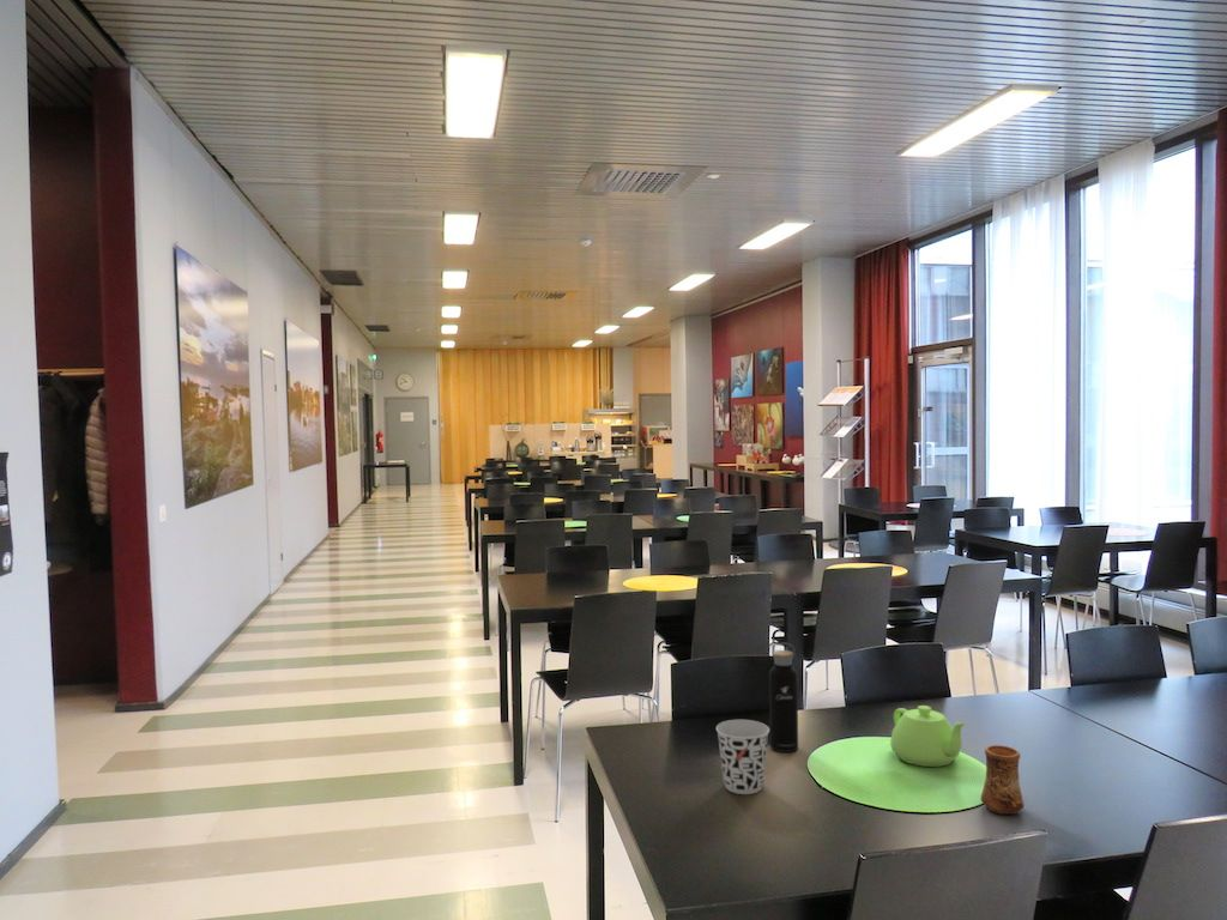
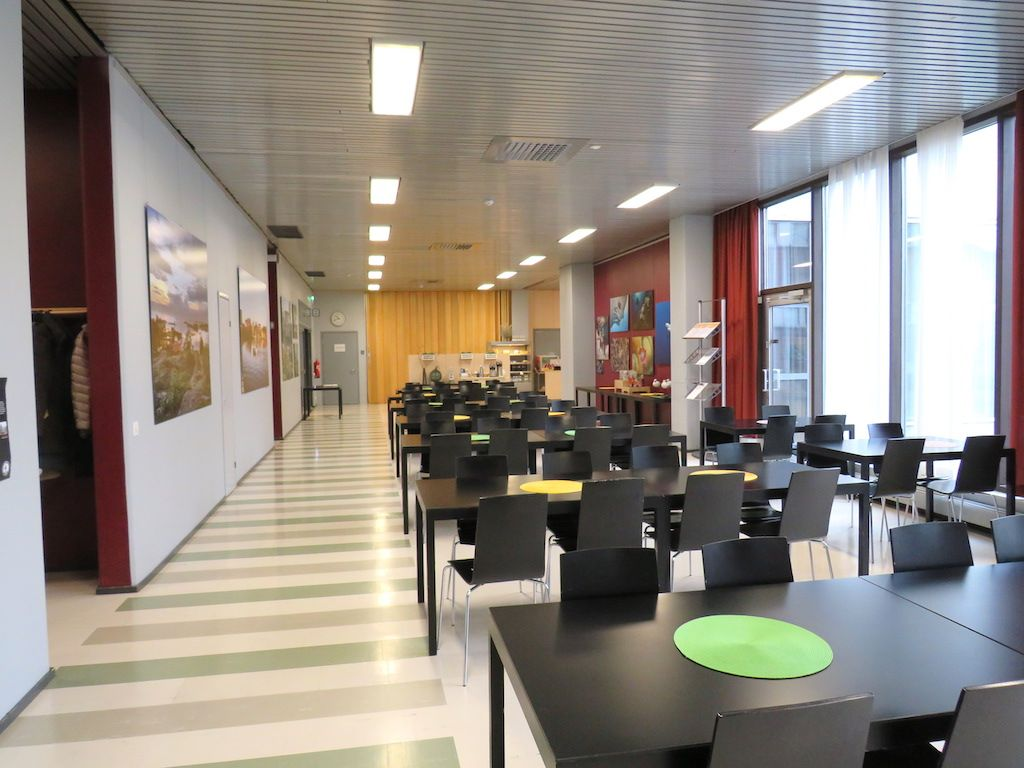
- cup [979,744,1026,816]
- water bottle [768,642,799,753]
- teapot [889,704,967,768]
- cup [715,719,770,795]
